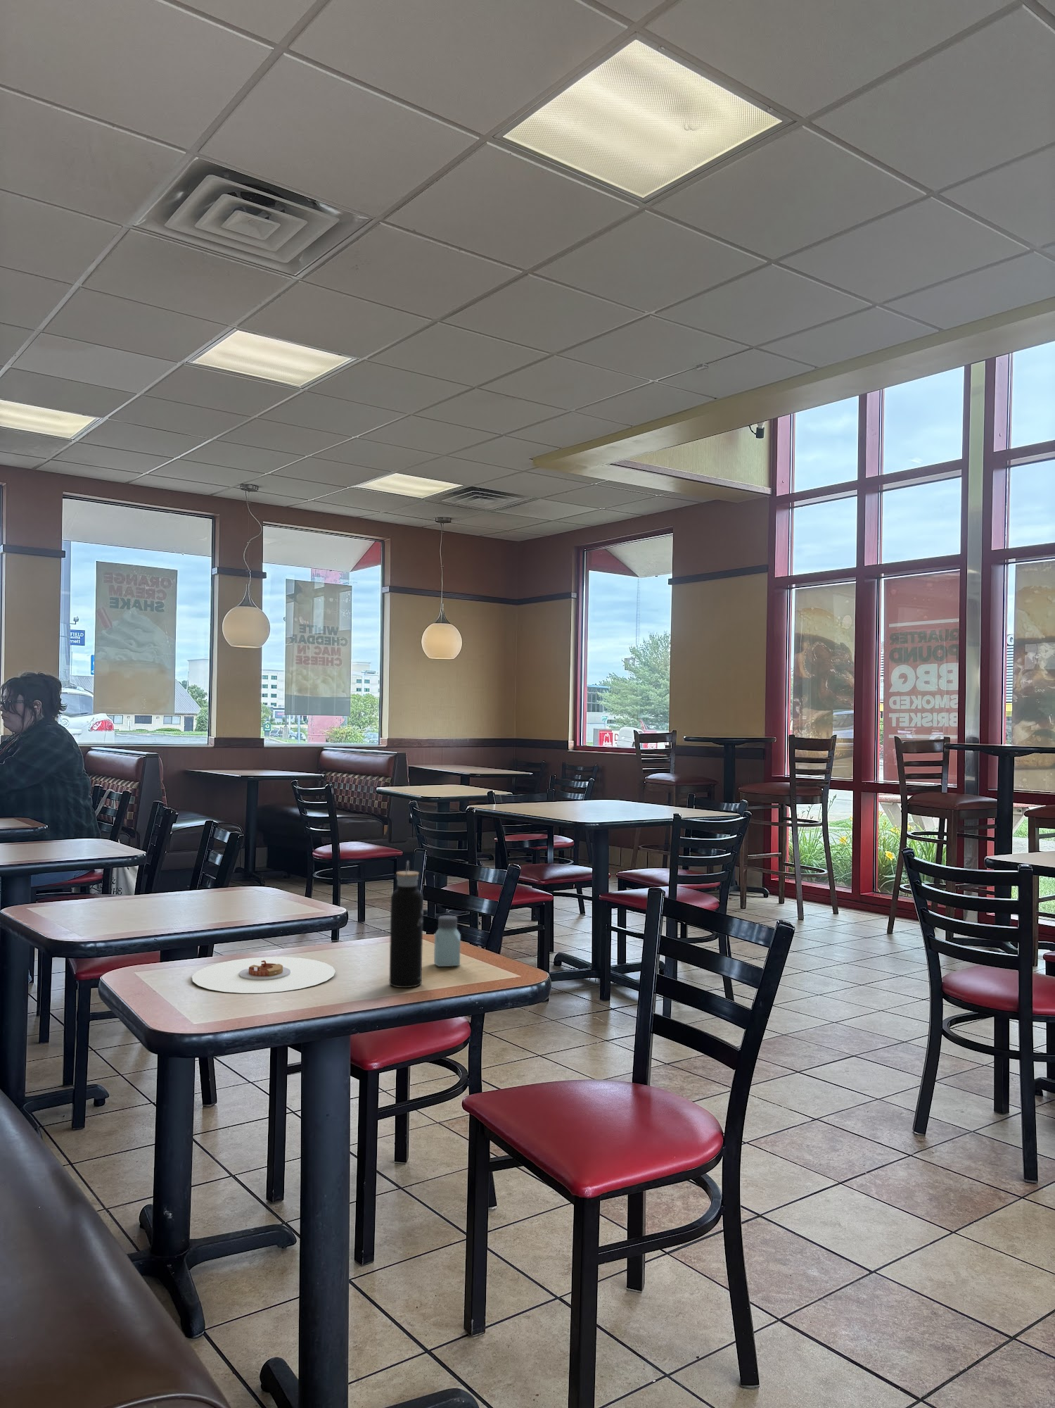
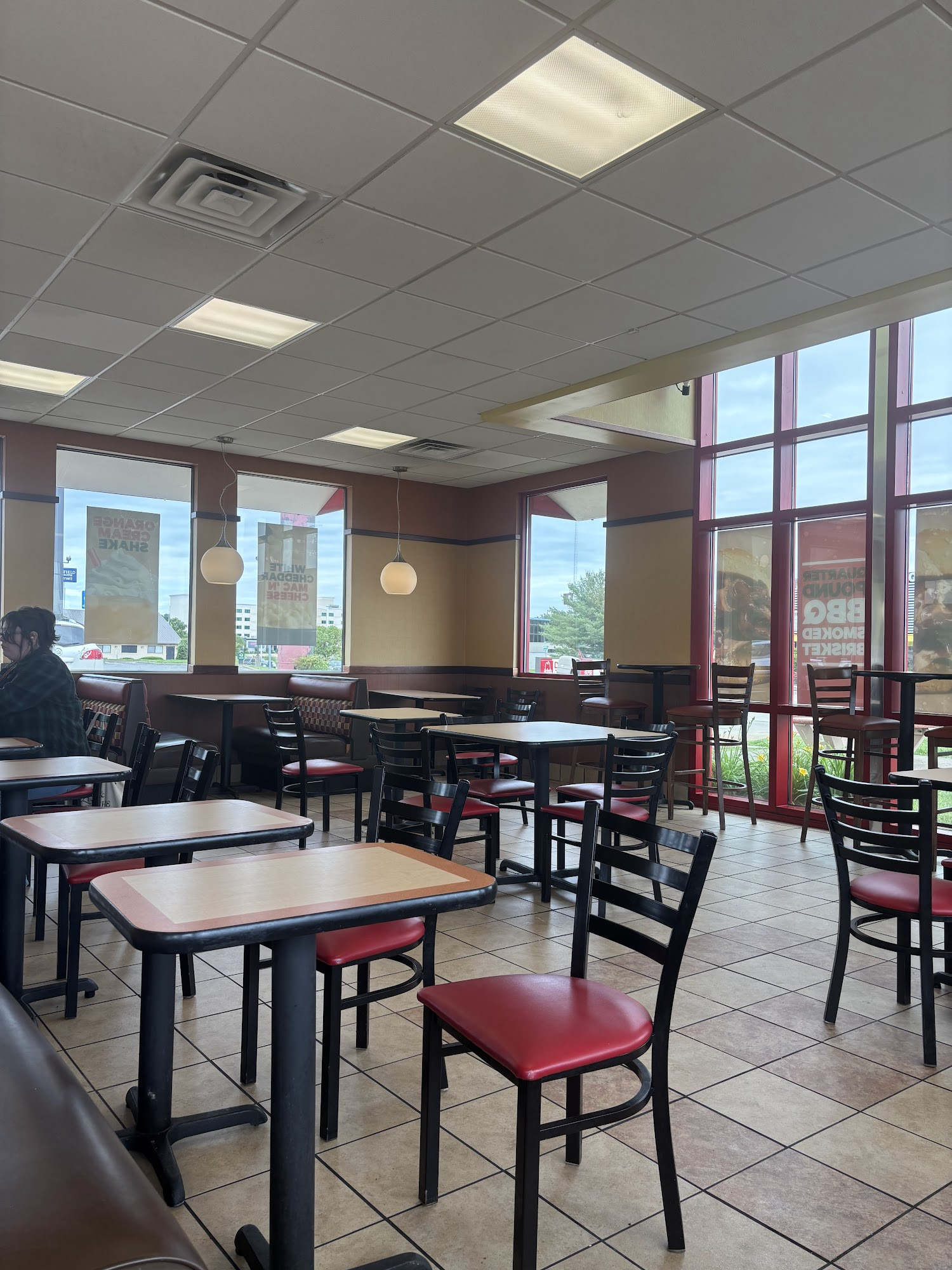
- saltshaker [433,915,461,967]
- water bottle [388,860,424,989]
- plate [192,956,336,994]
